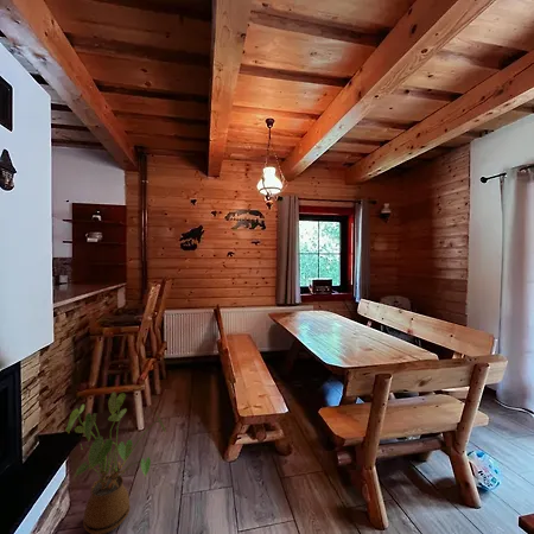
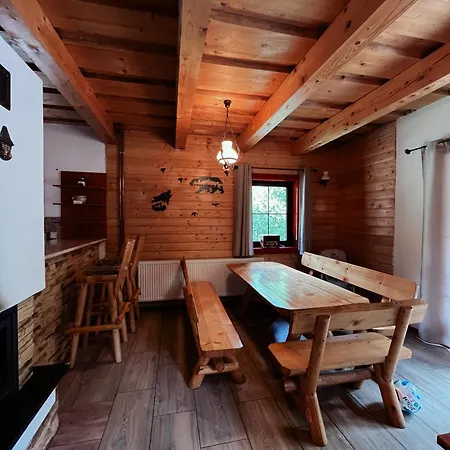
- house plant [65,392,167,534]
